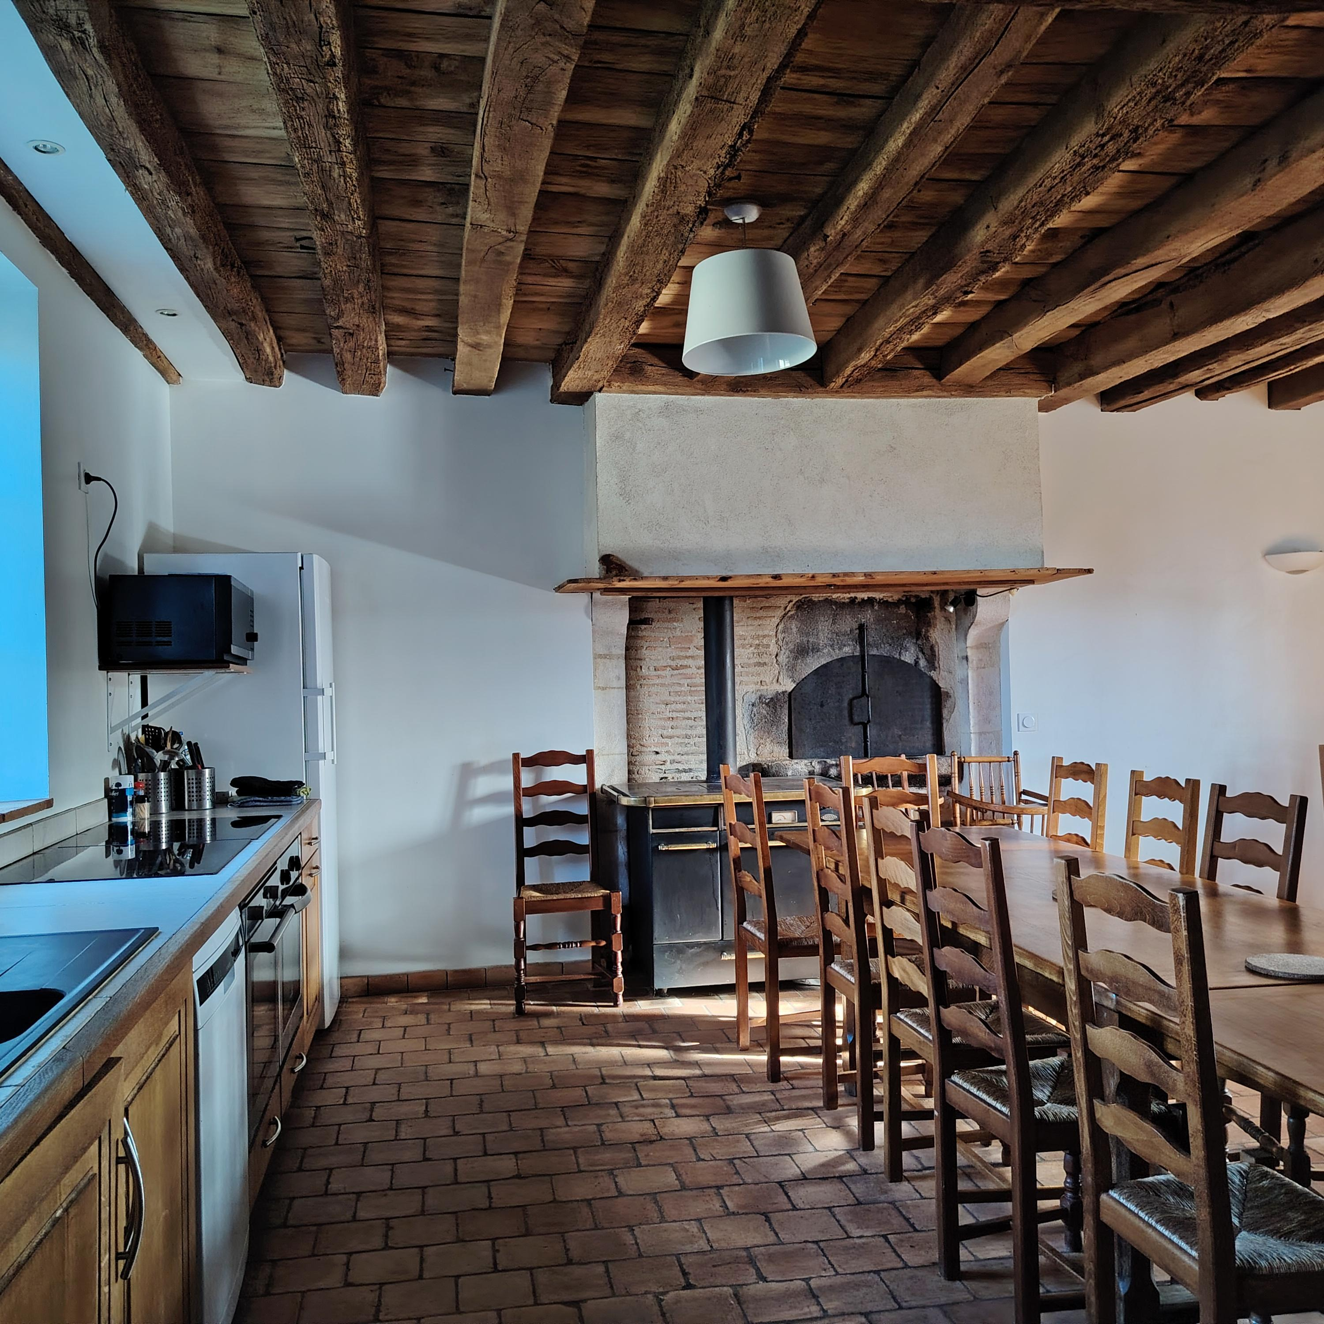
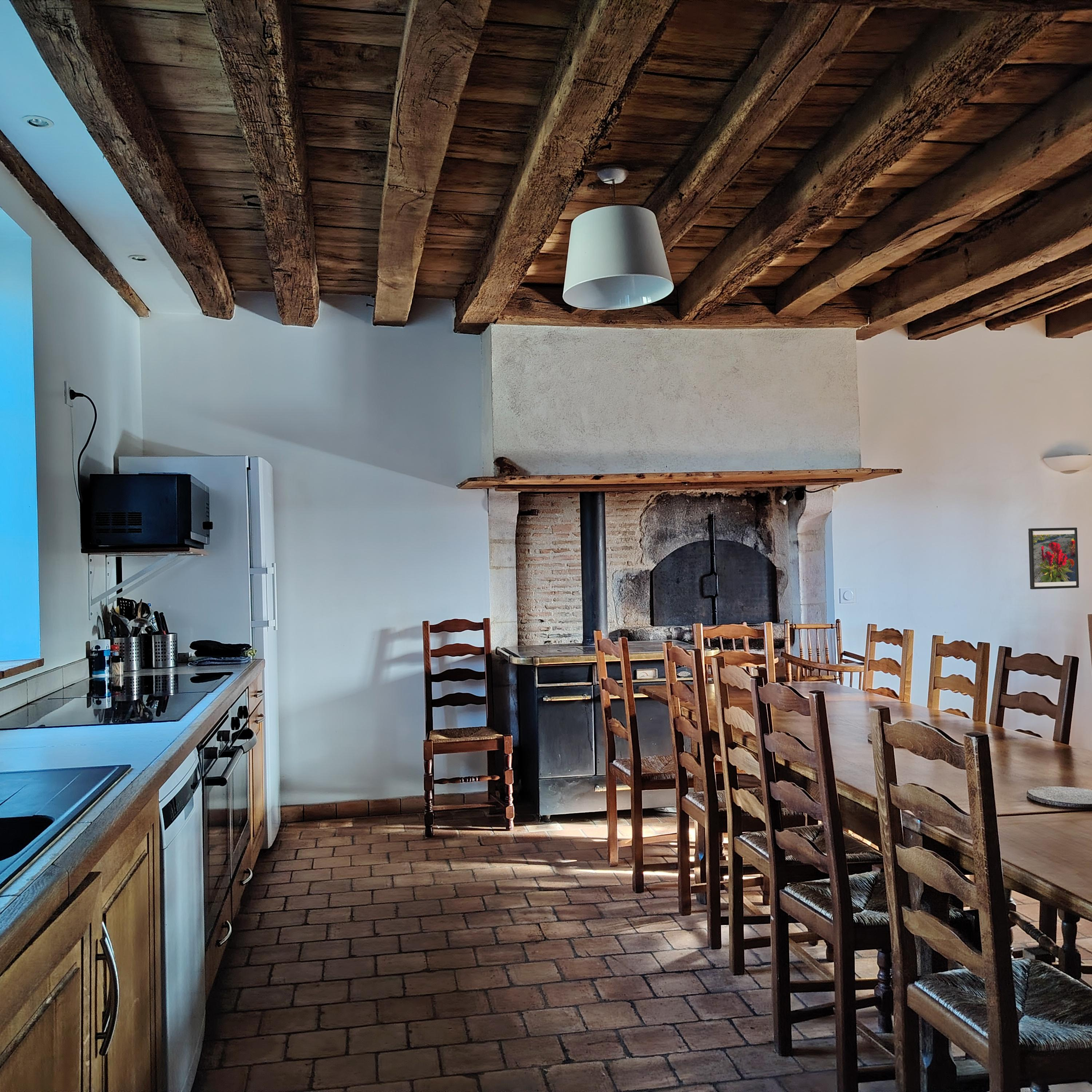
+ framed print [1028,527,1079,590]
